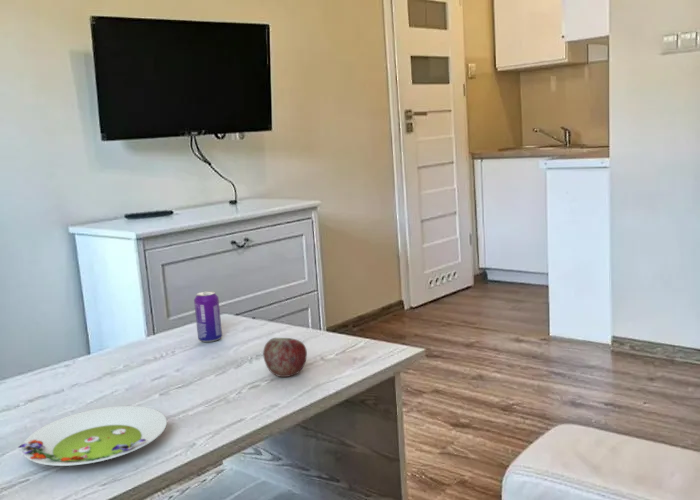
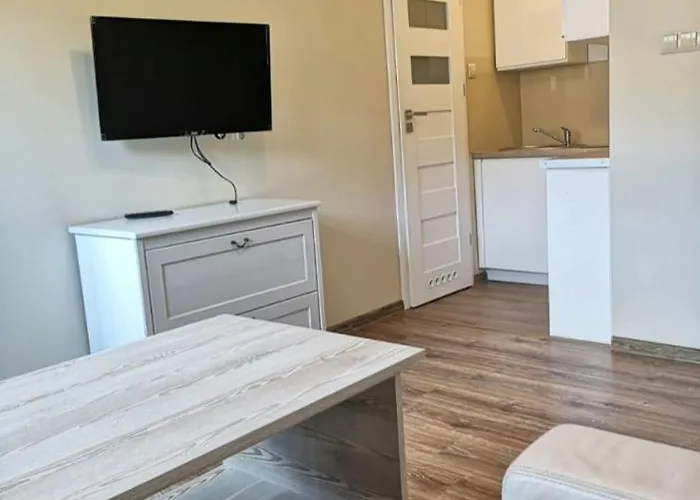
- salad plate [17,405,168,467]
- apple [262,337,308,378]
- beverage can [193,290,223,343]
